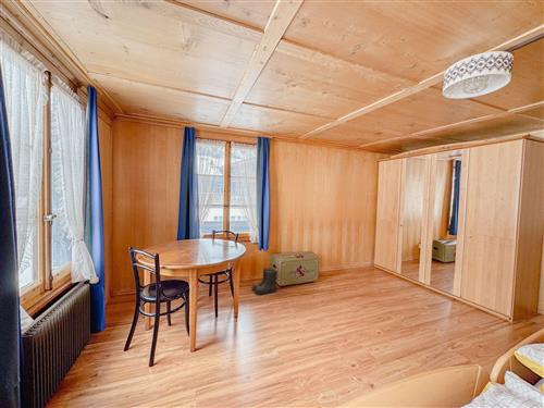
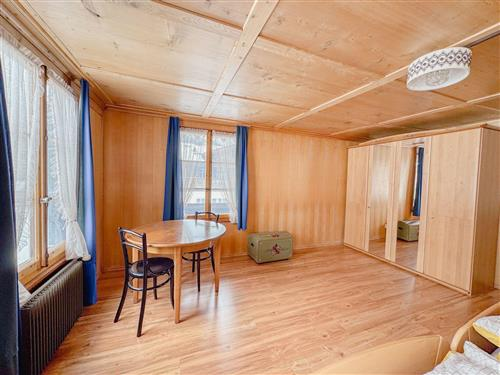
- boots [250,267,279,296]
